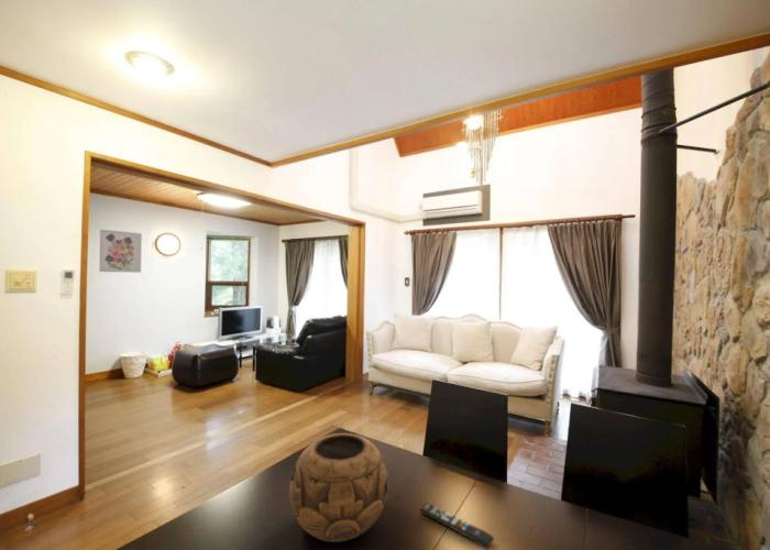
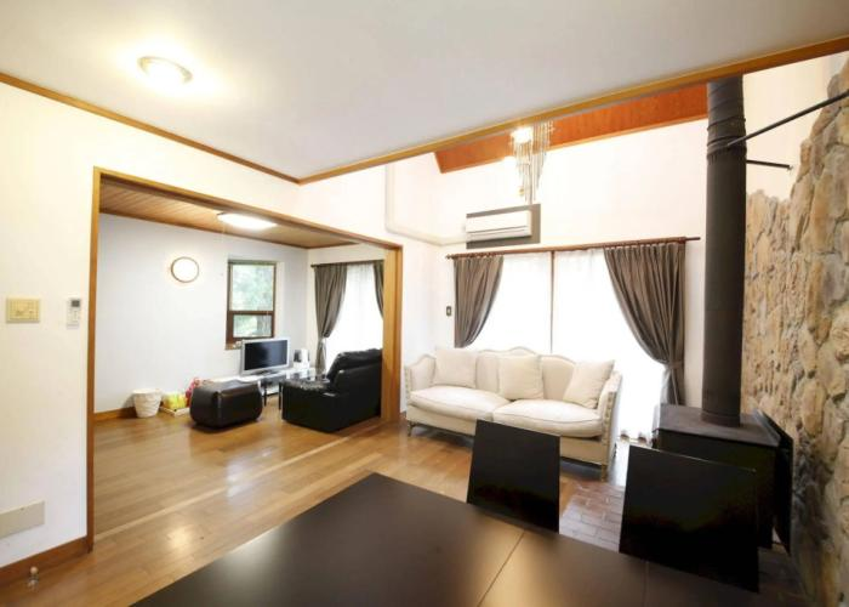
- wall art [98,229,143,274]
- remote control [418,502,495,550]
- decorative bowl [288,432,389,543]
